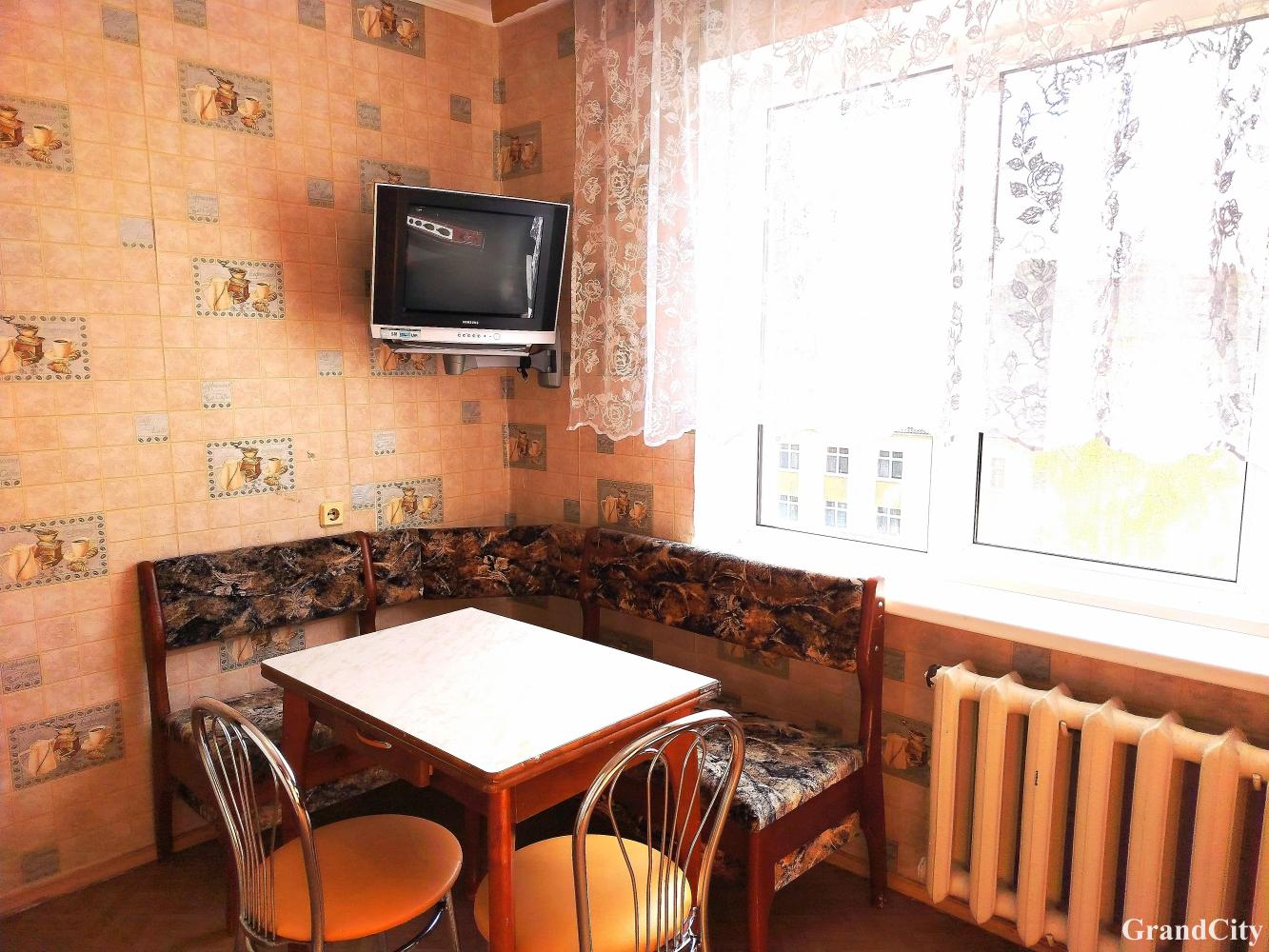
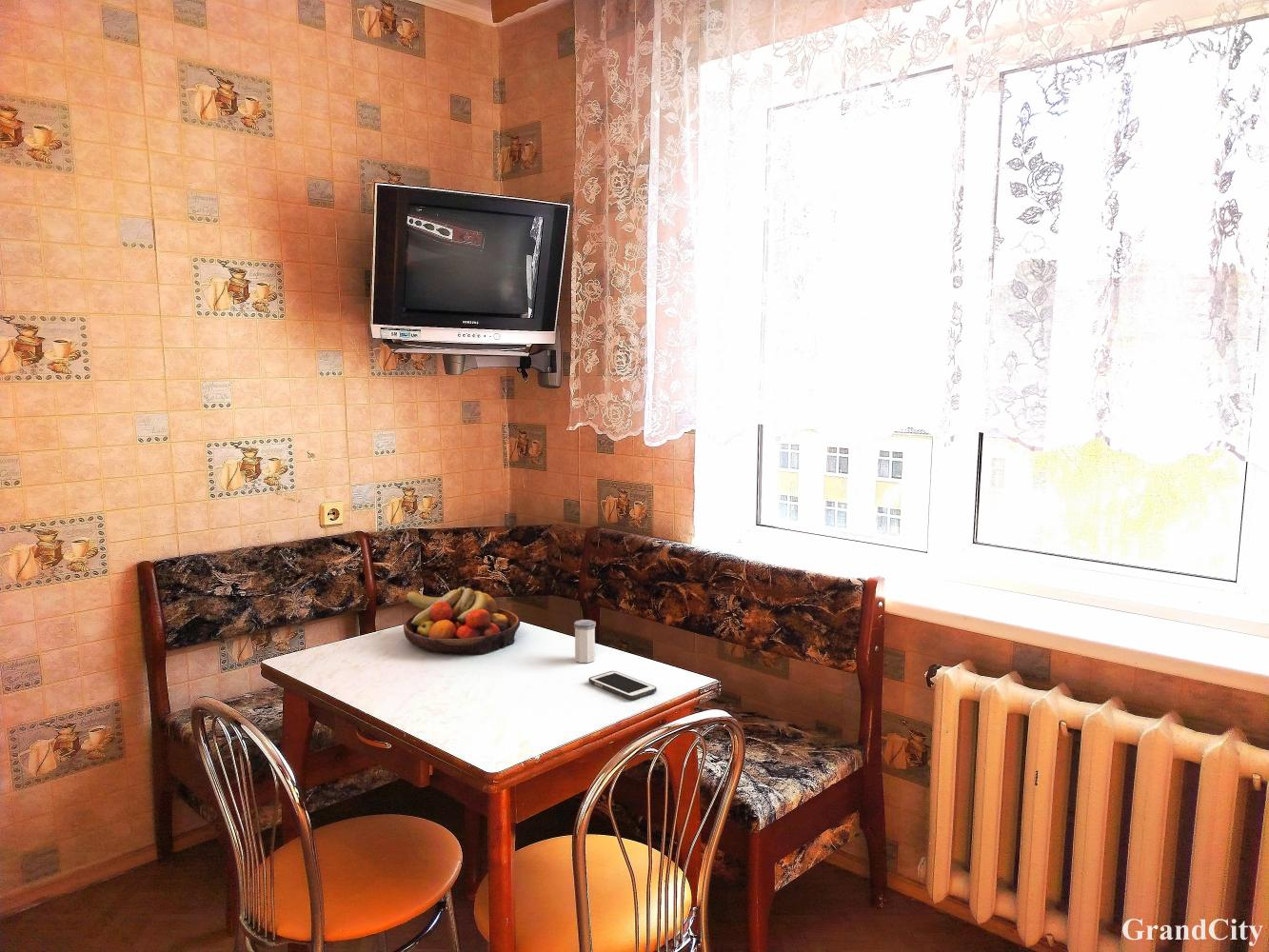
+ salt shaker [573,619,597,664]
+ fruit bowl [403,585,521,656]
+ cell phone [587,670,658,701]
